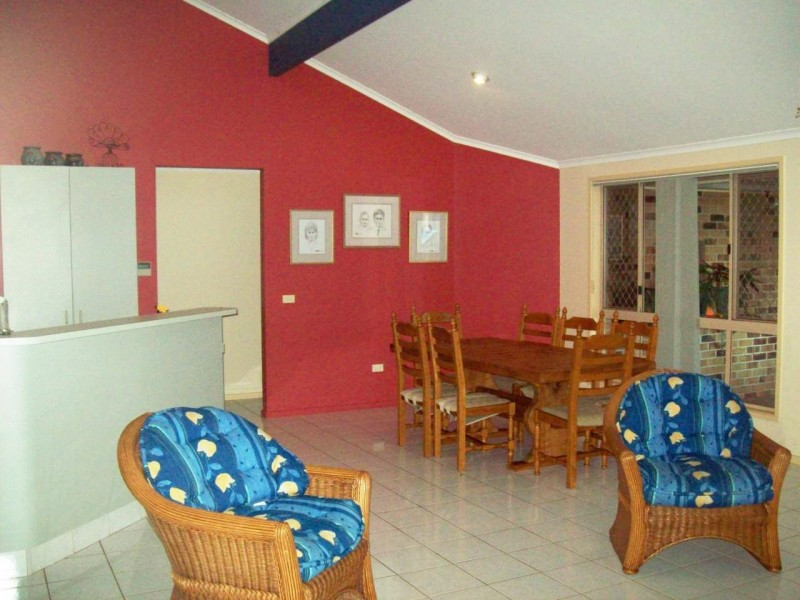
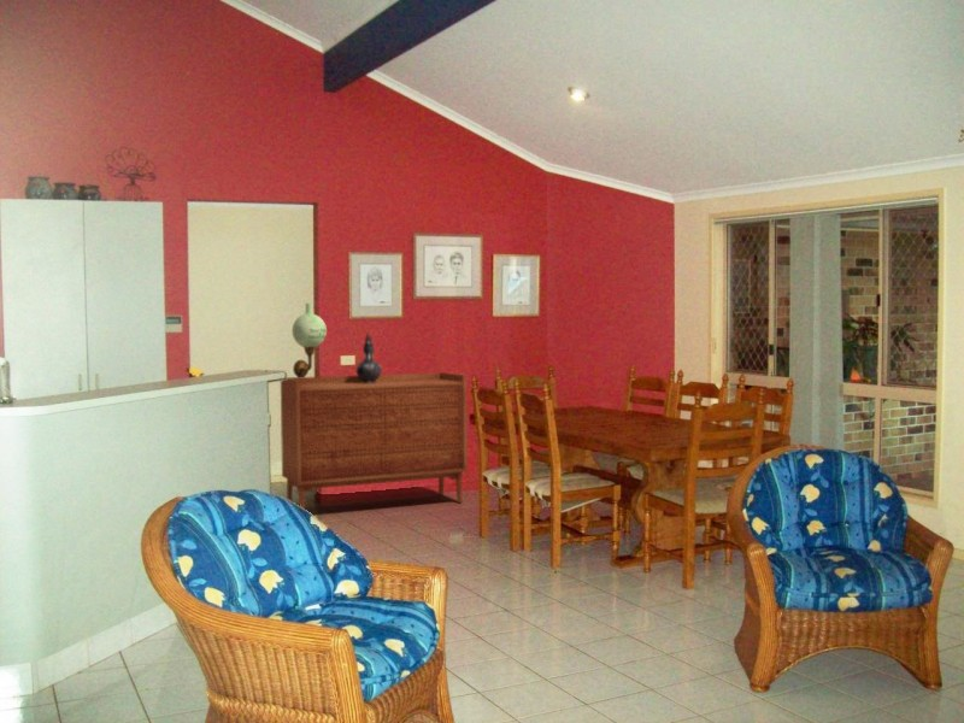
+ decorative vase [355,331,383,383]
+ sideboard [280,371,469,510]
+ wall lamp [290,302,328,377]
